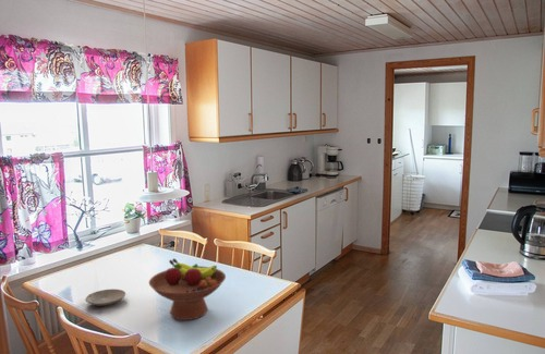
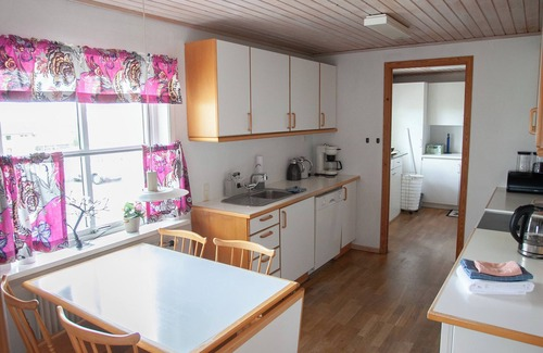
- fruit bowl [148,257,227,321]
- plate [85,288,126,306]
